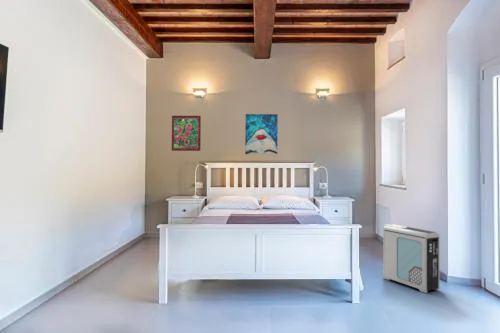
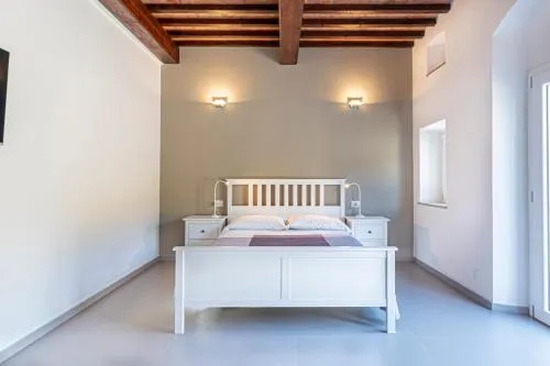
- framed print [171,115,202,152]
- wall art [244,113,279,155]
- air purifier [382,223,441,294]
